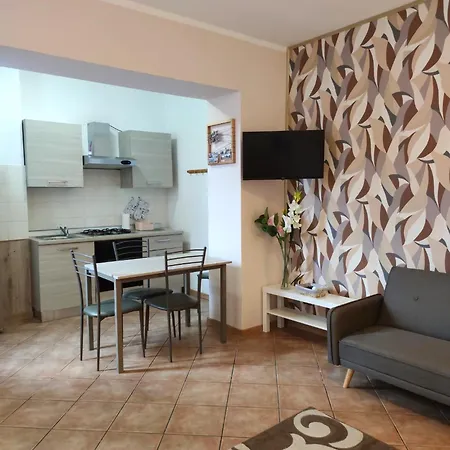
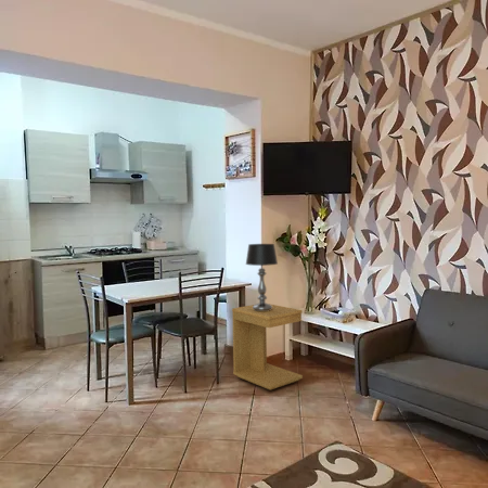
+ table lamp [245,243,279,311]
+ side table [231,304,304,391]
